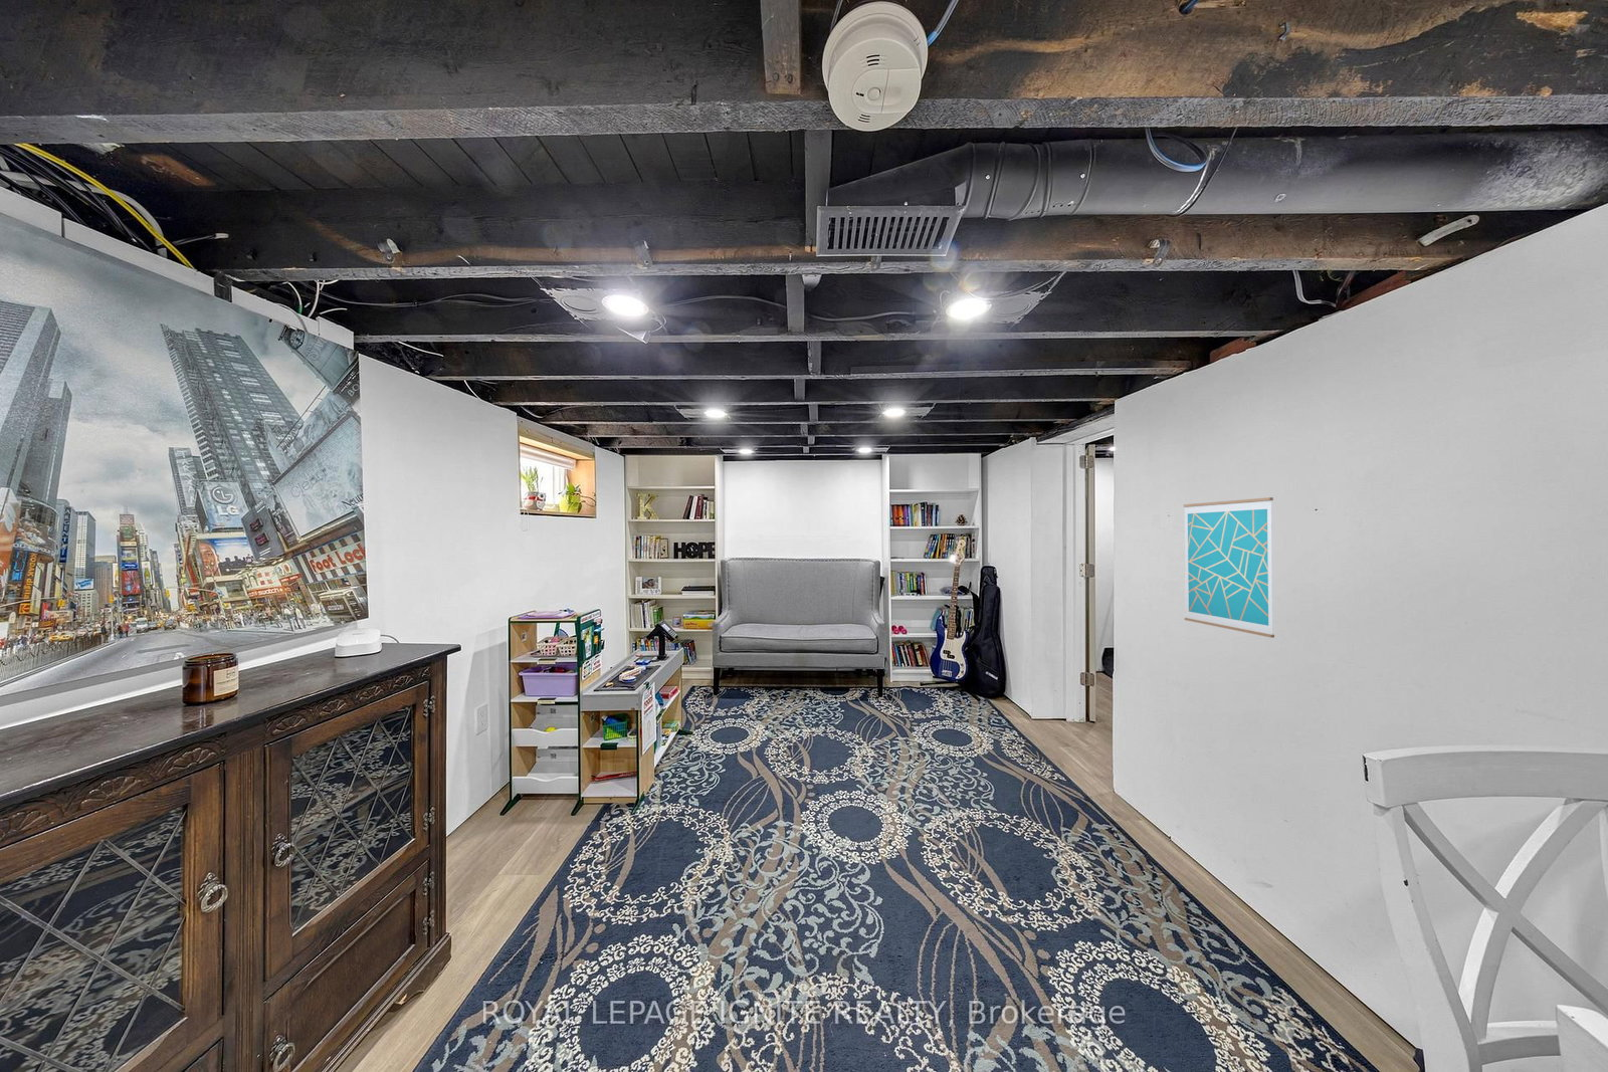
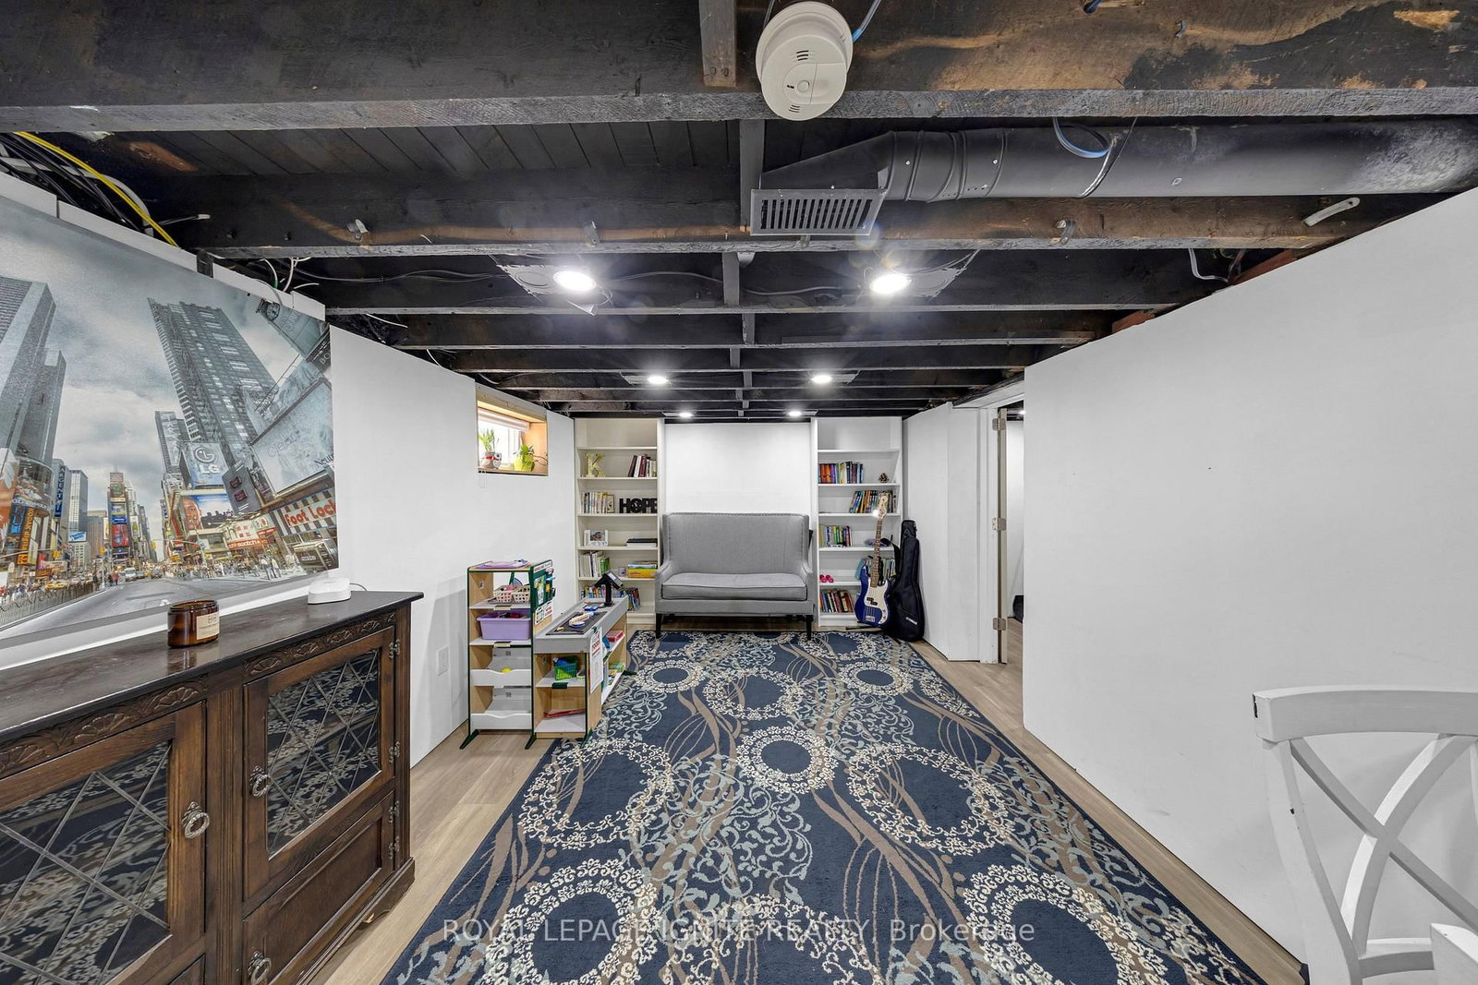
- wall art [1183,497,1275,639]
